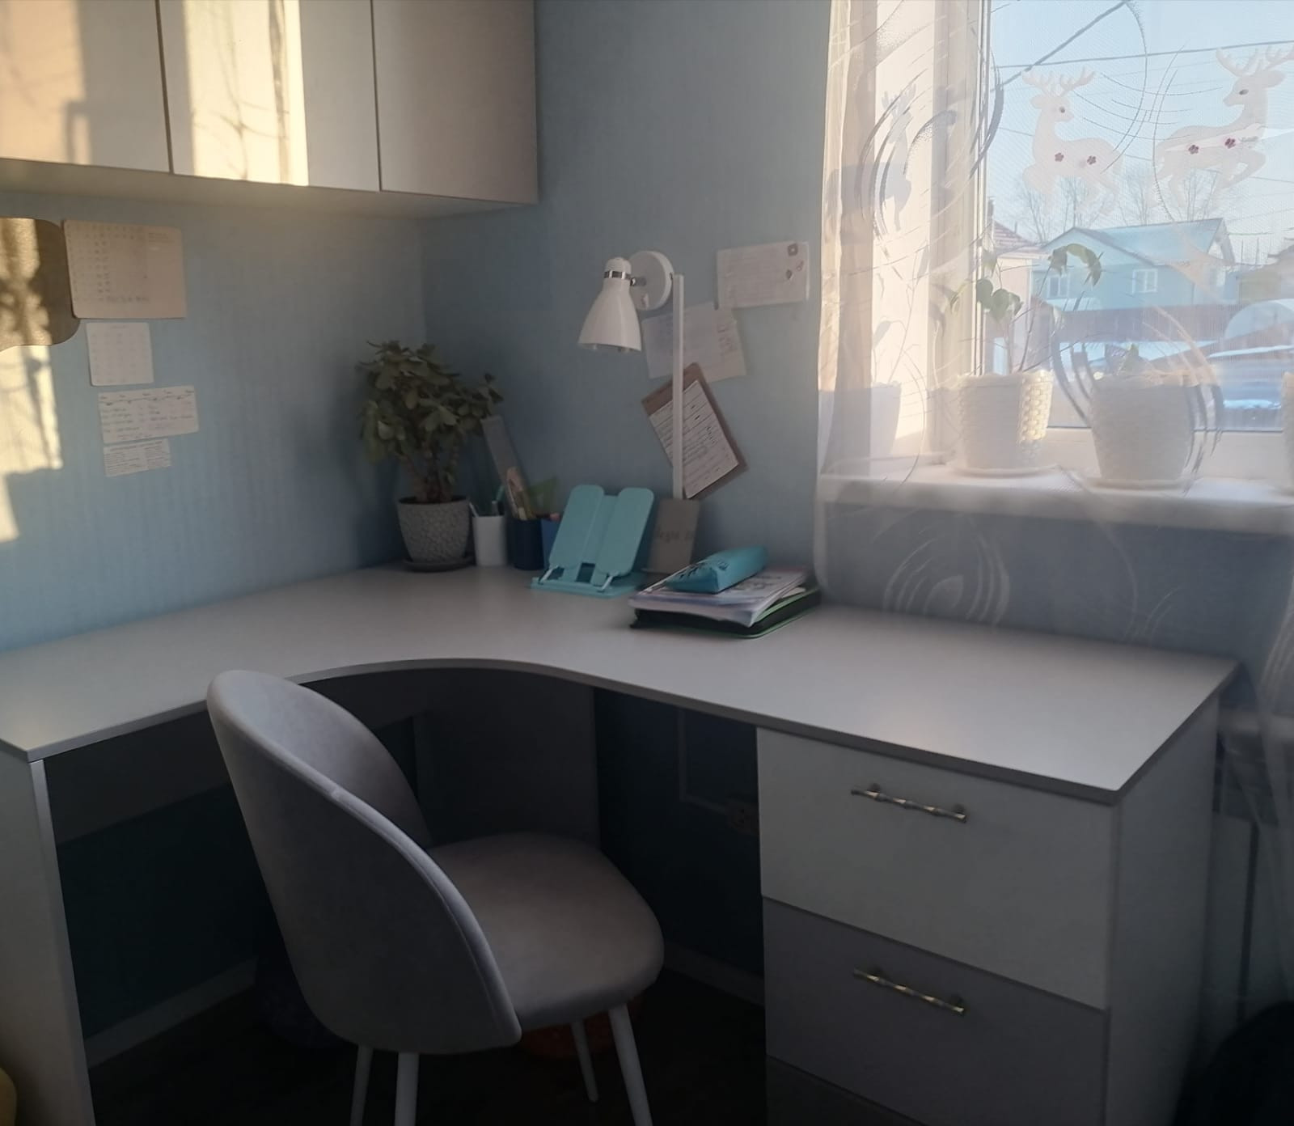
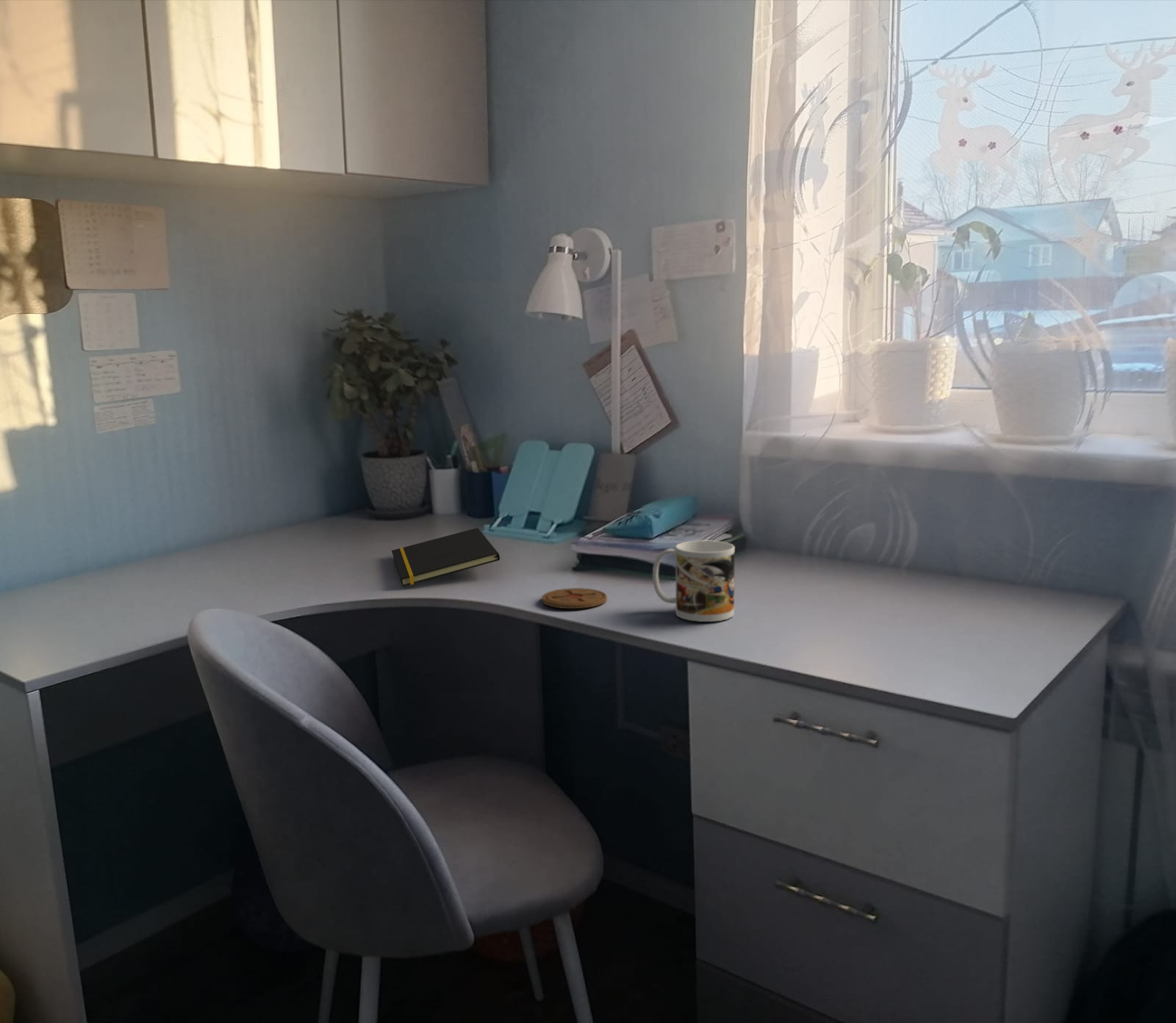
+ coaster [541,587,608,609]
+ mug [652,539,735,622]
+ notepad [391,527,501,587]
